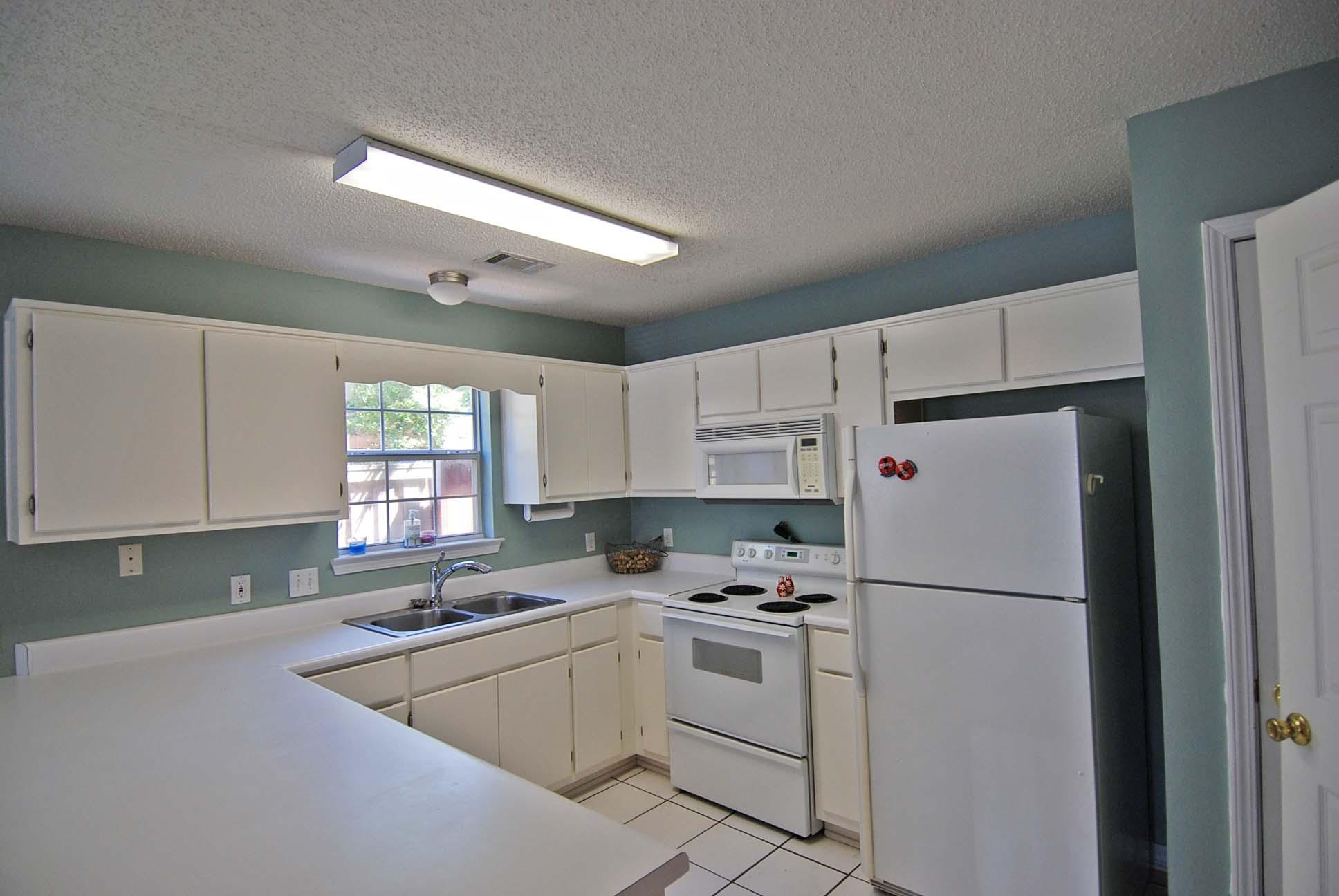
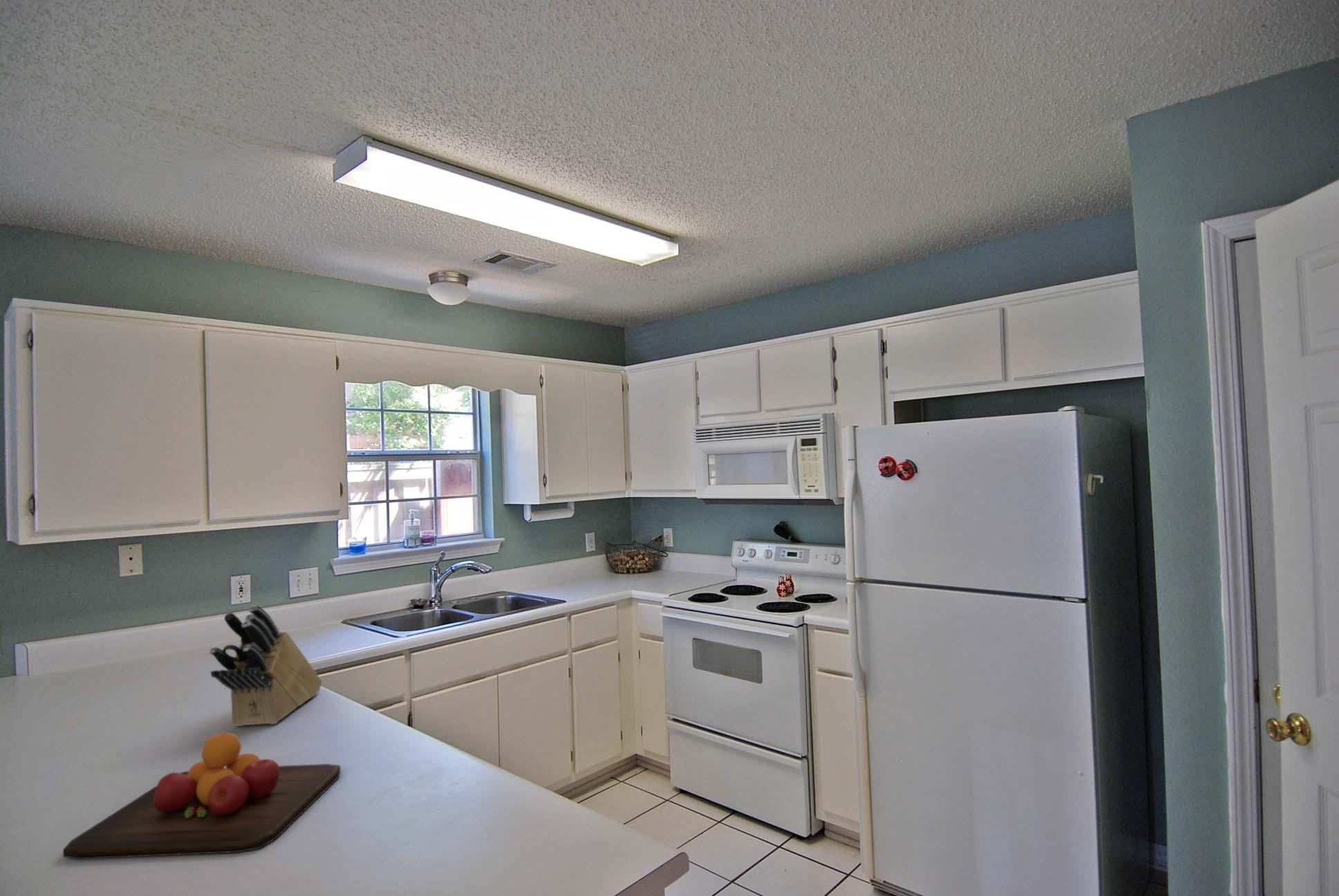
+ knife block [209,604,323,727]
+ chopping board [62,732,341,860]
